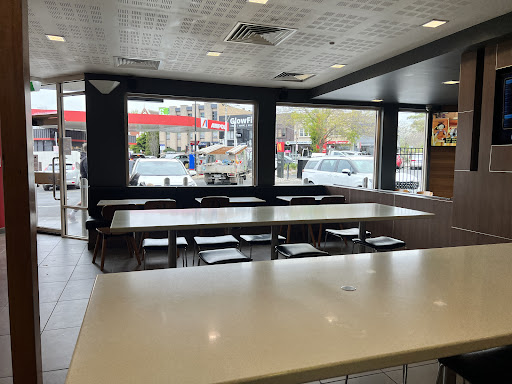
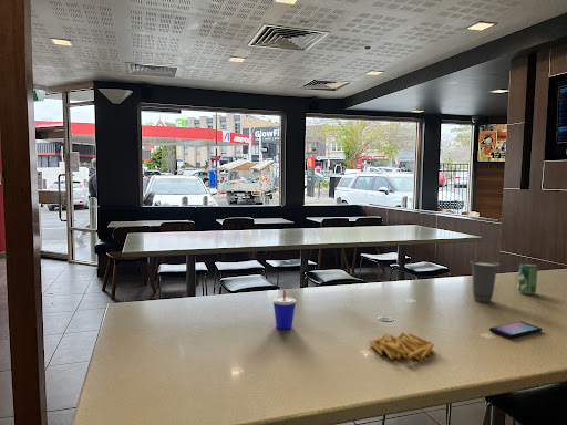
+ beverage cup [272,289,297,330]
+ smartphone [488,321,543,340]
+ french fries [368,331,436,361]
+ cup [468,259,501,303]
+ beverage can [517,262,538,296]
